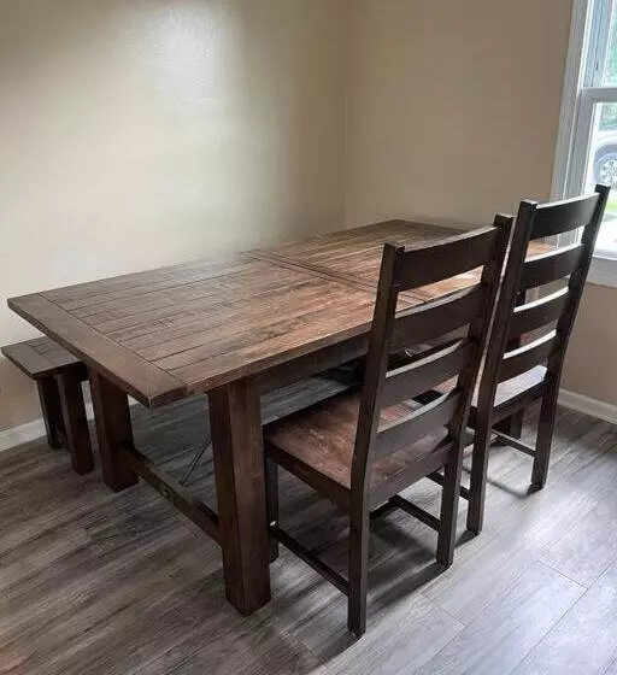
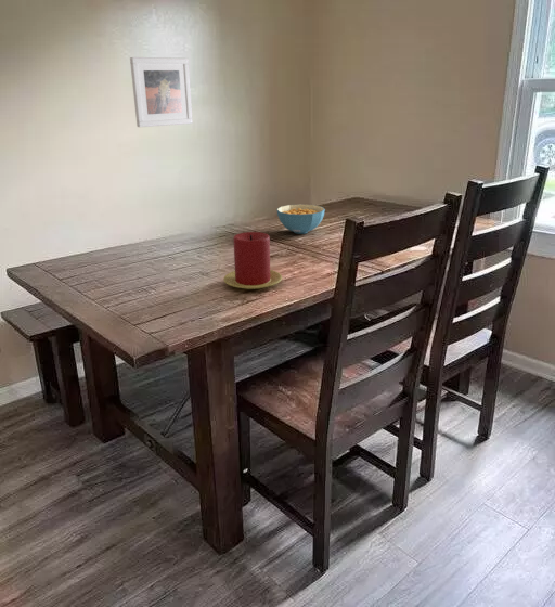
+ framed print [129,56,194,128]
+ candle [222,231,283,290]
+ cereal bowl [275,204,326,235]
